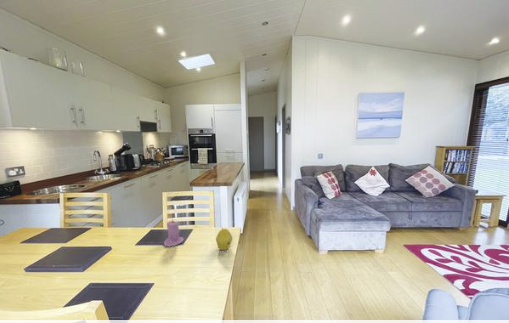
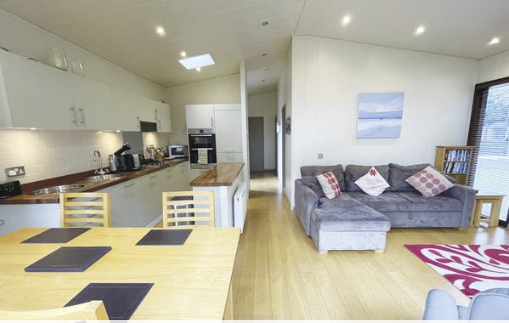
- fruit [215,227,233,251]
- candle [163,219,185,247]
